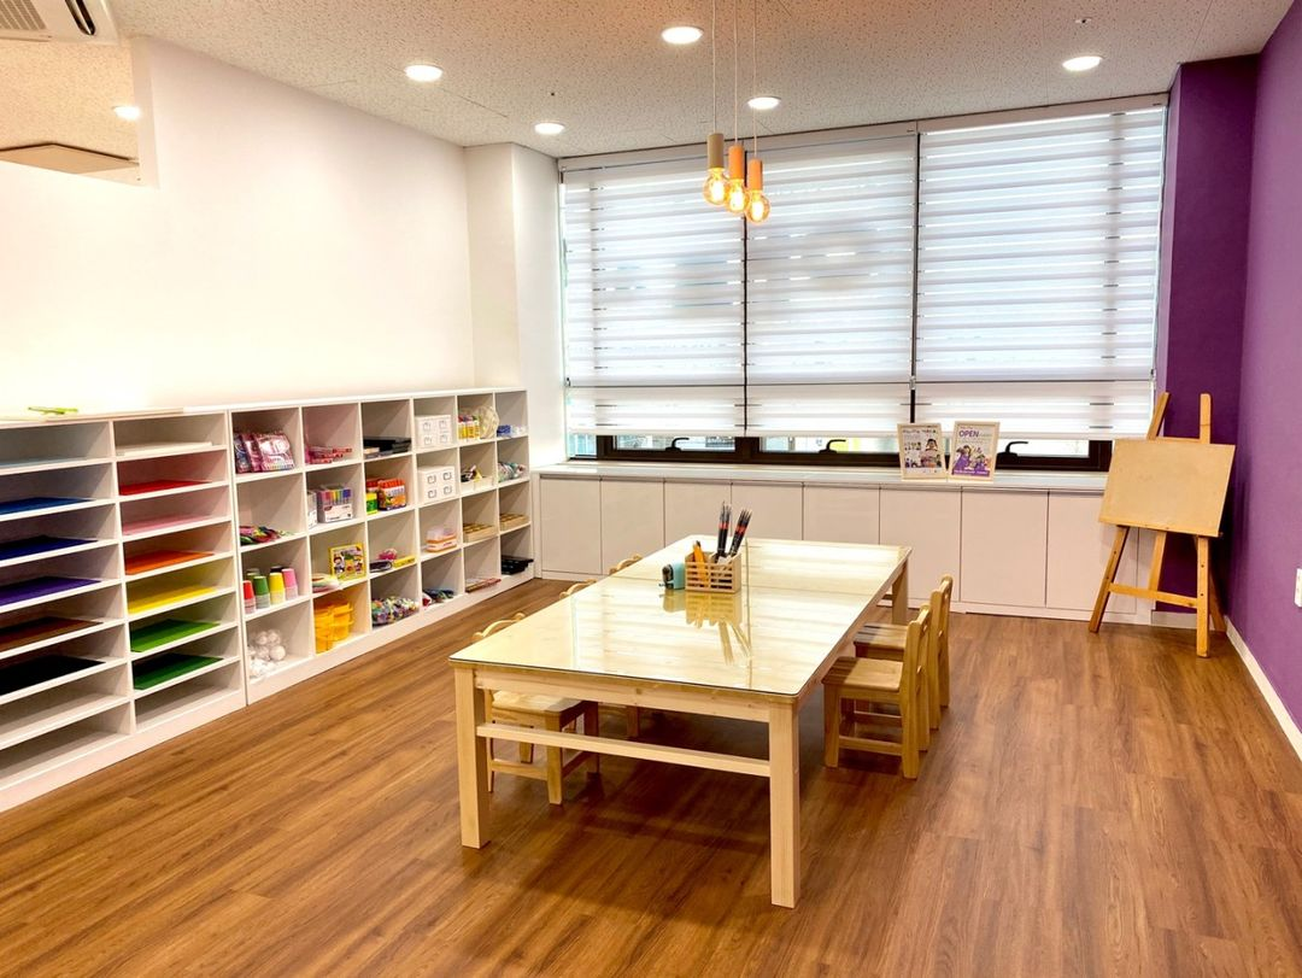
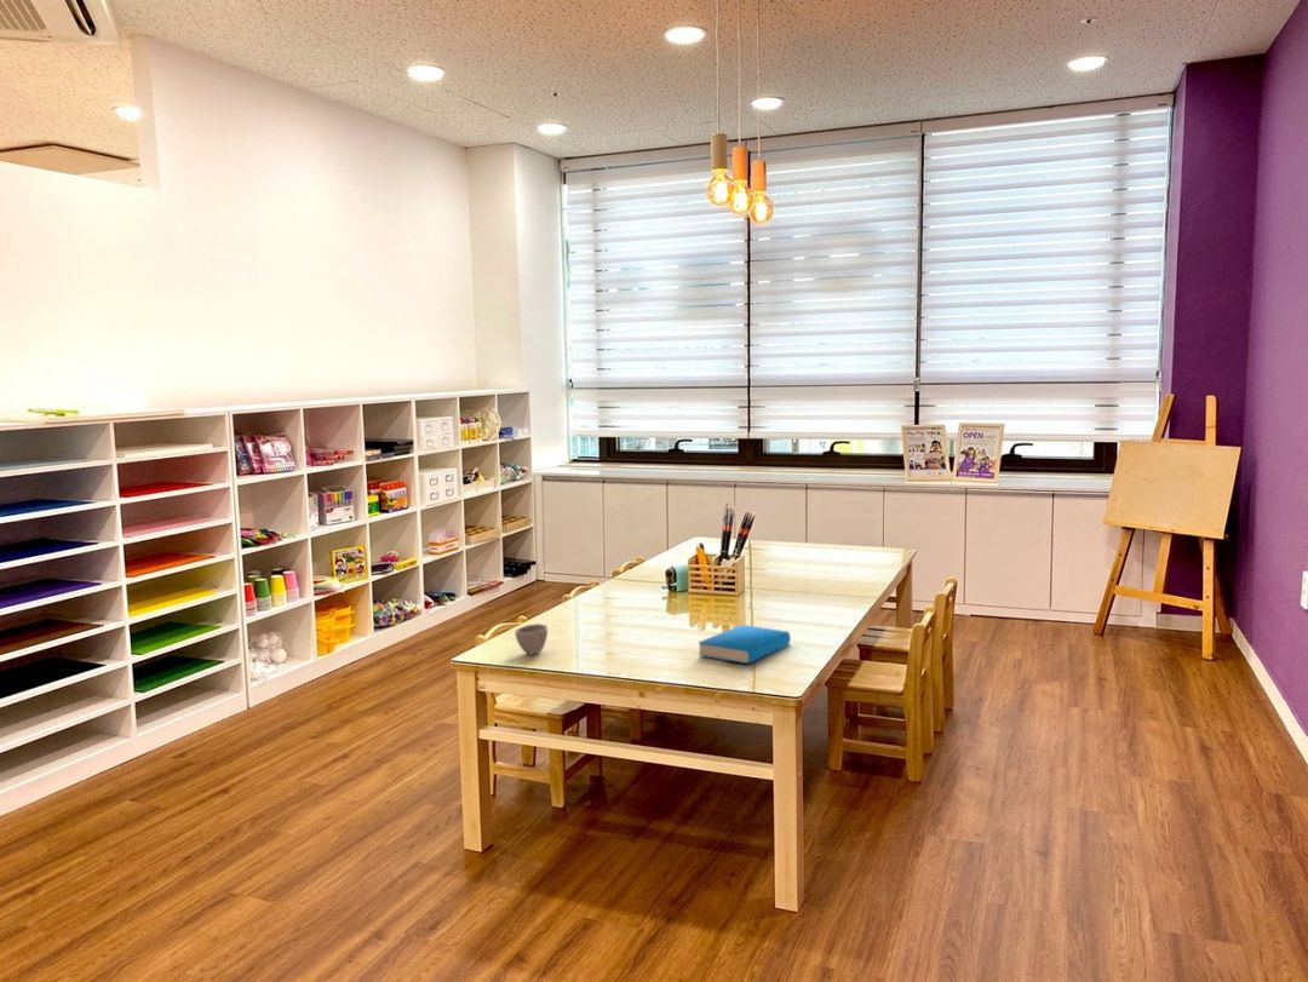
+ book [698,624,792,665]
+ cup [514,622,549,655]
